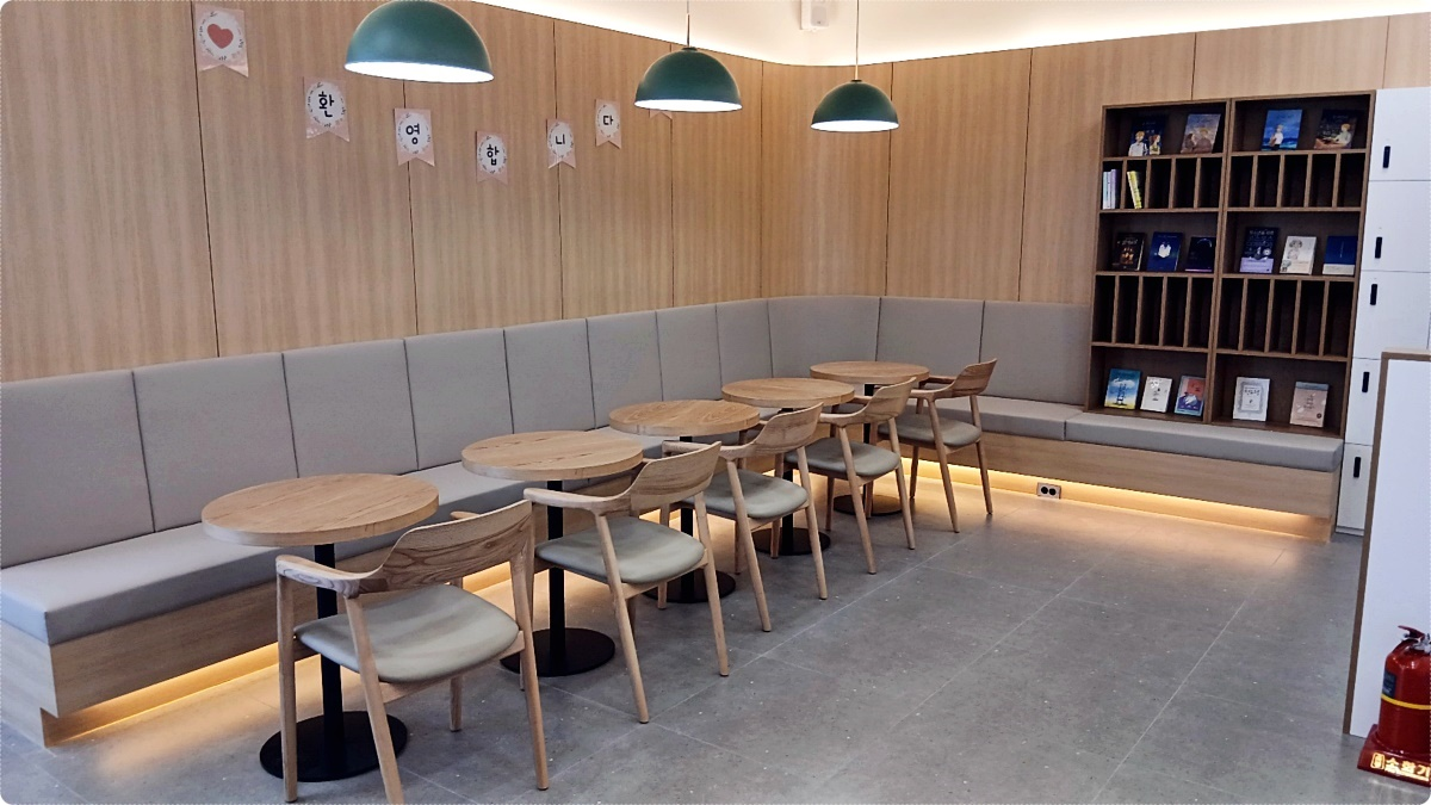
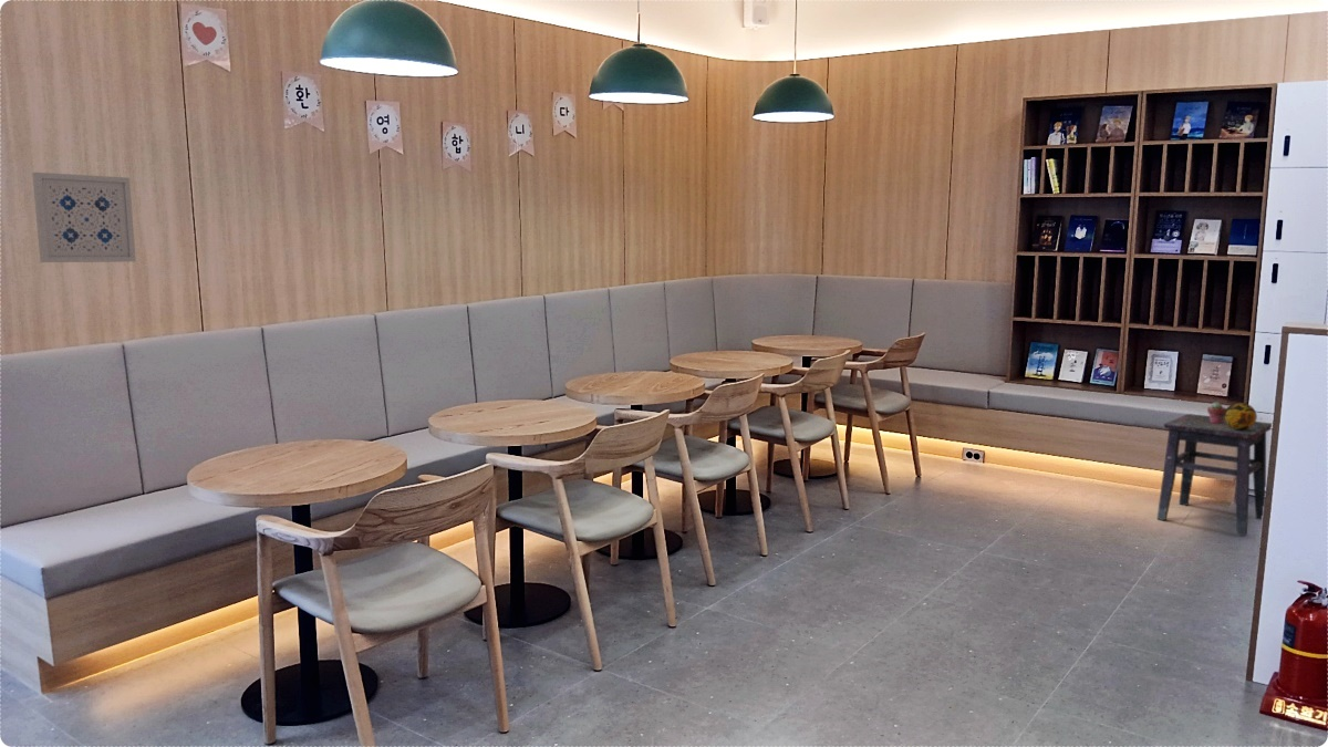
+ side table [1156,413,1273,537]
+ decorative orb [1224,402,1258,430]
+ potted succulent [1206,401,1226,424]
+ wall art [31,172,137,263]
